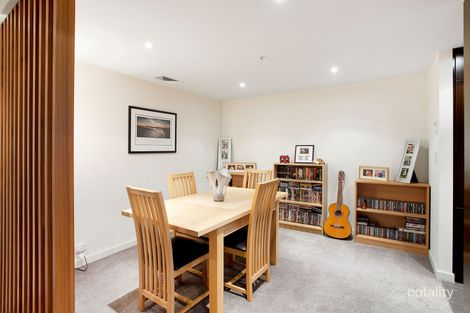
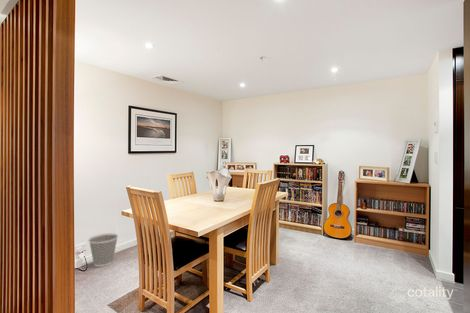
+ wastebasket [88,233,119,268]
